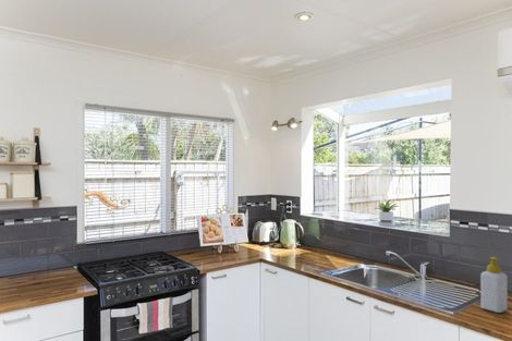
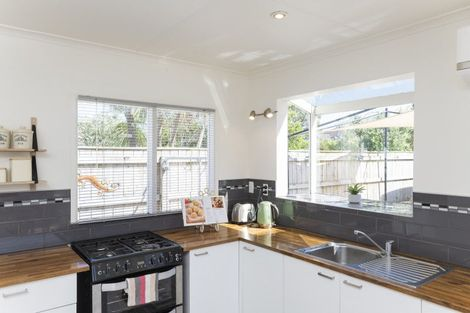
- soap bottle [479,256,509,314]
